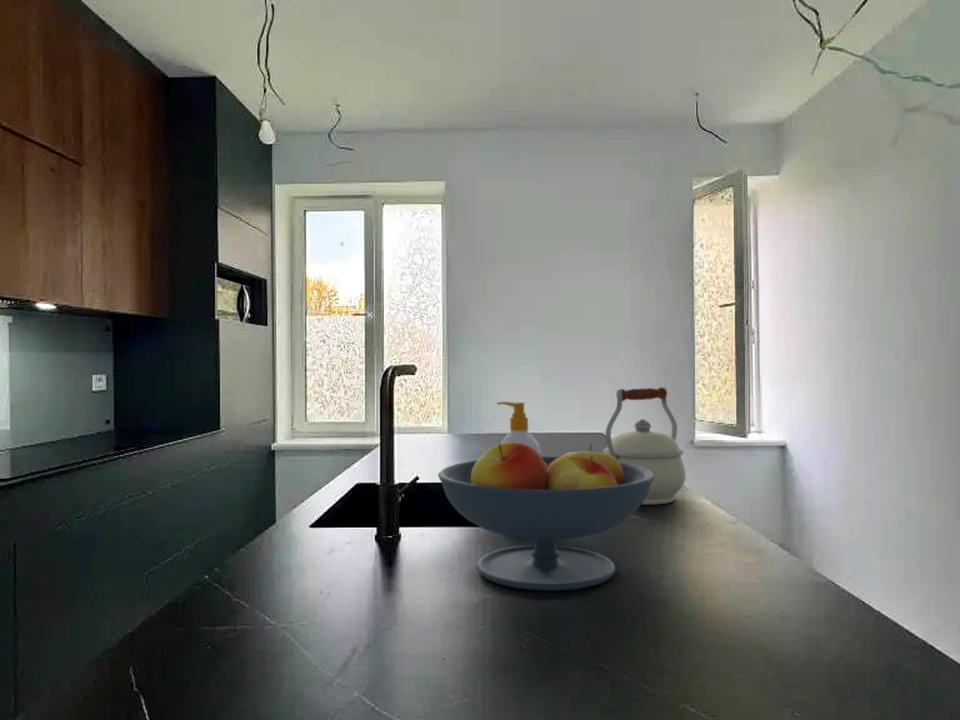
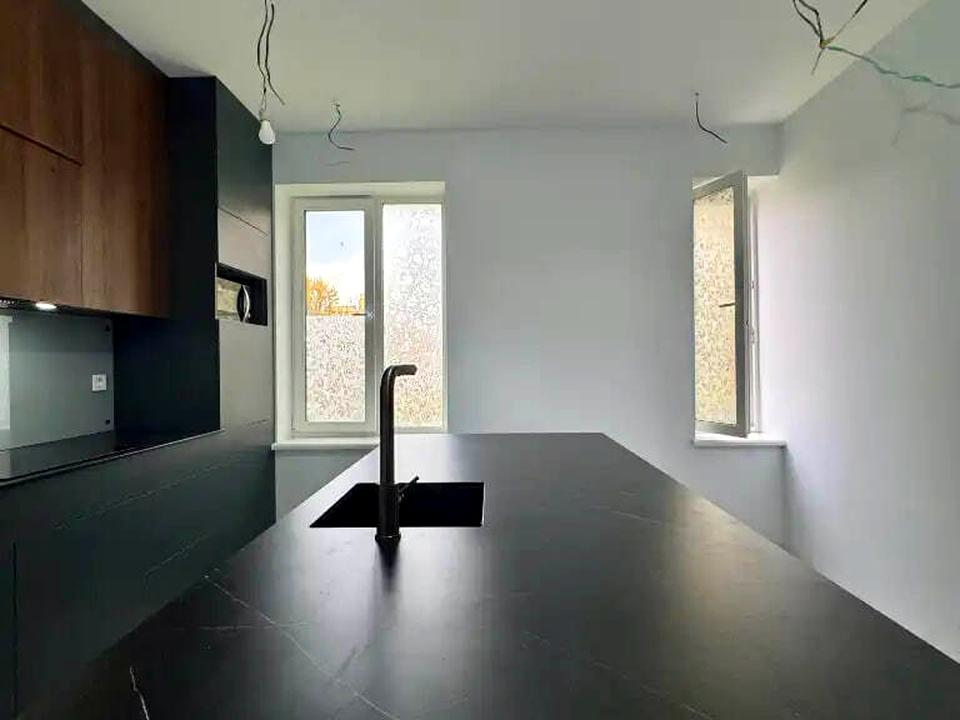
- kettle [602,386,687,506]
- soap bottle [496,401,543,457]
- fruit bowl [437,442,654,592]
